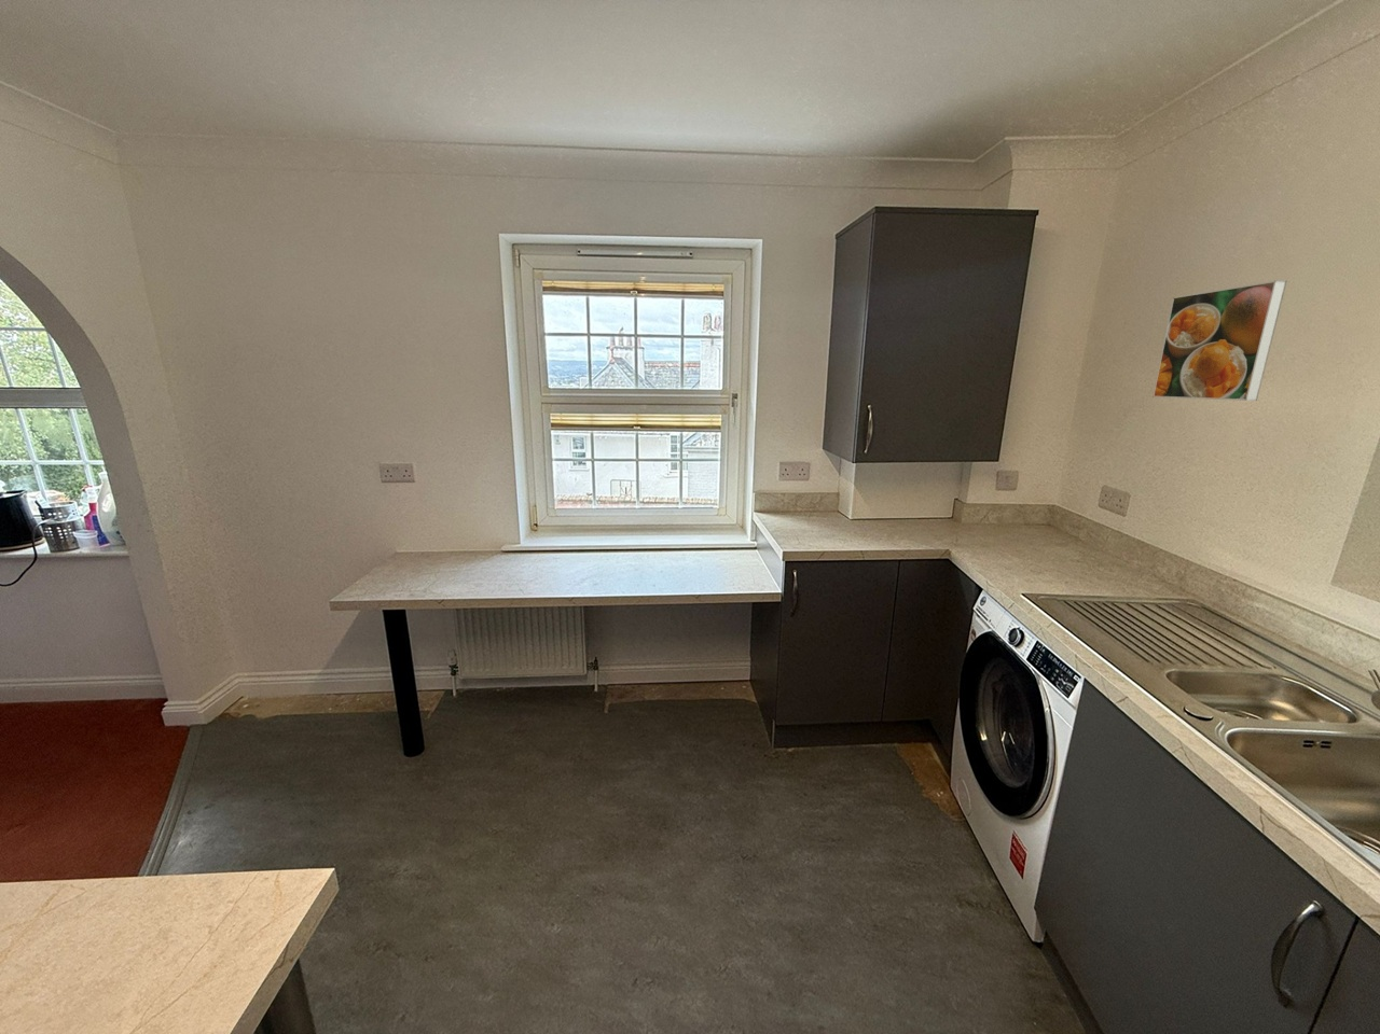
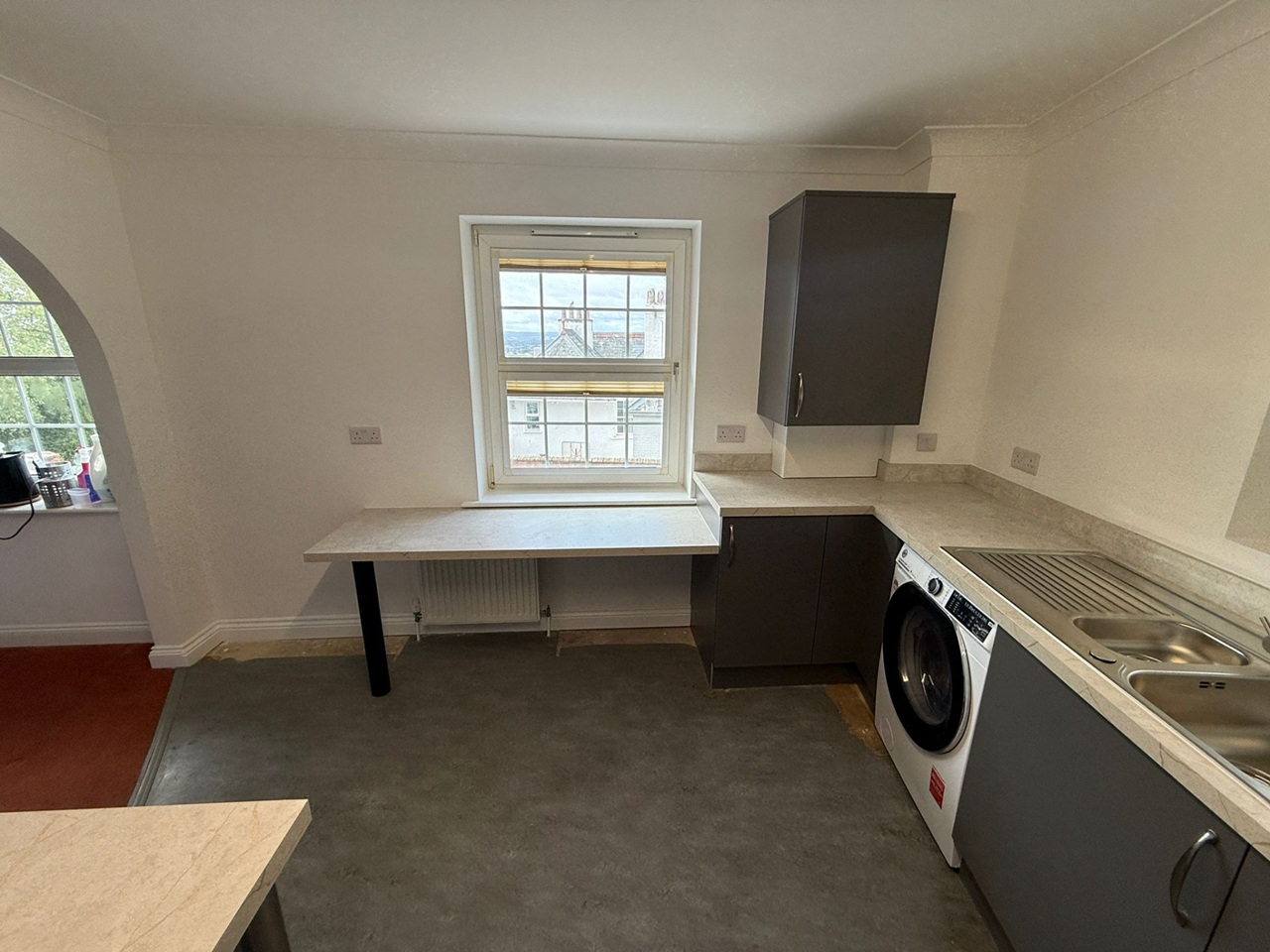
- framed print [1152,279,1288,402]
